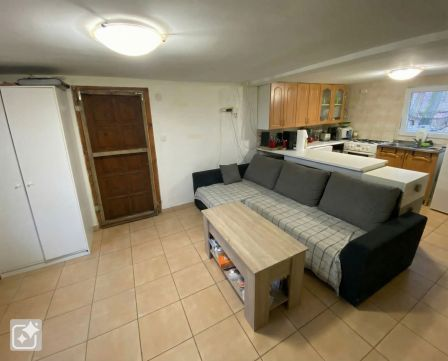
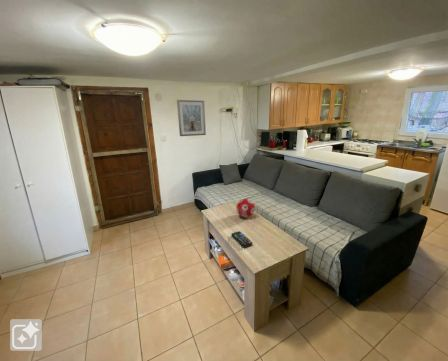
+ remote control [230,230,253,249]
+ picture frame [176,99,207,137]
+ decorative ball [235,198,256,218]
